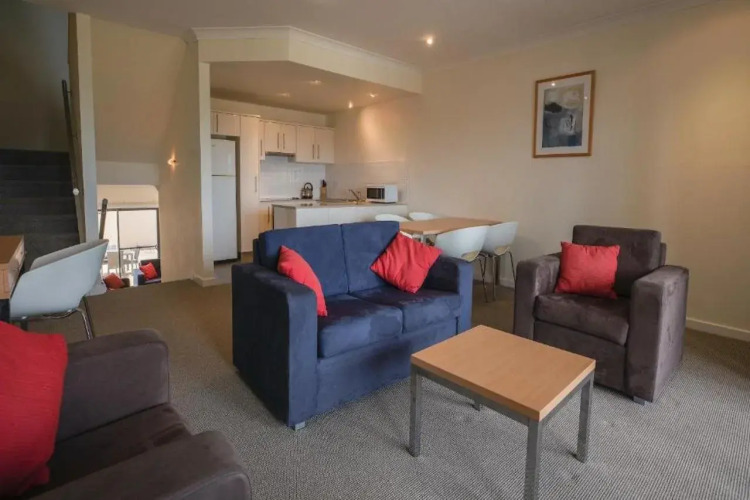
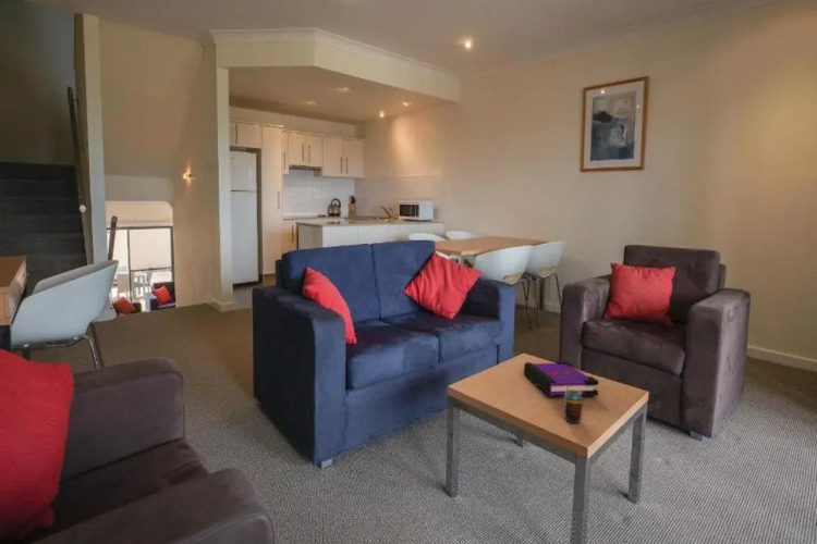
+ board game [523,360,599,397]
+ beverage can [563,385,584,424]
